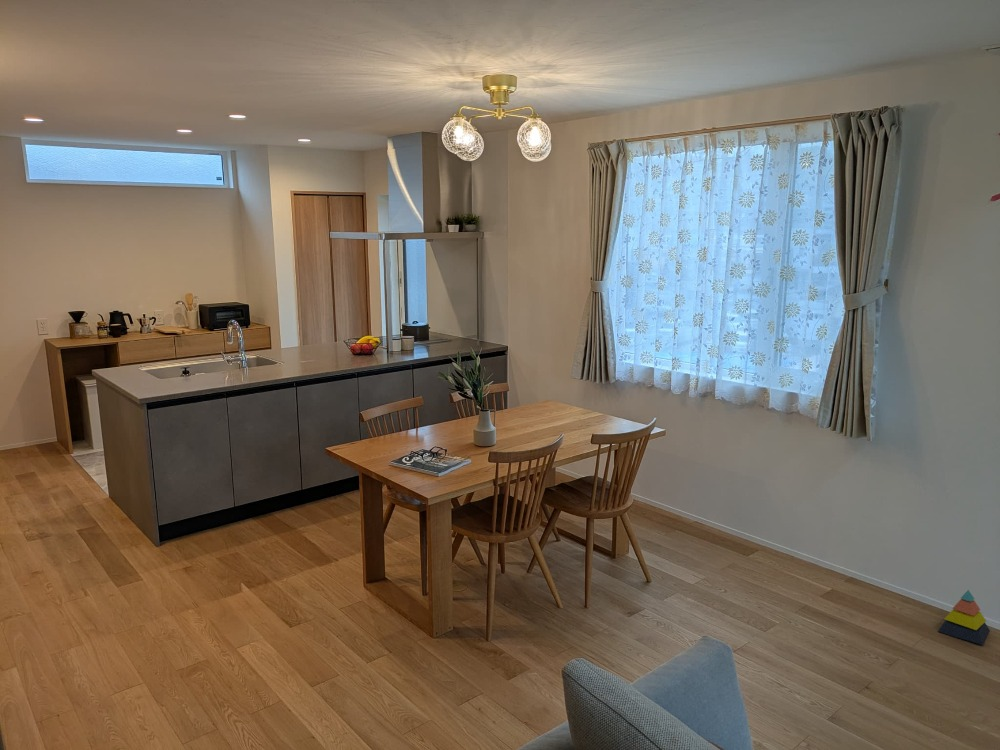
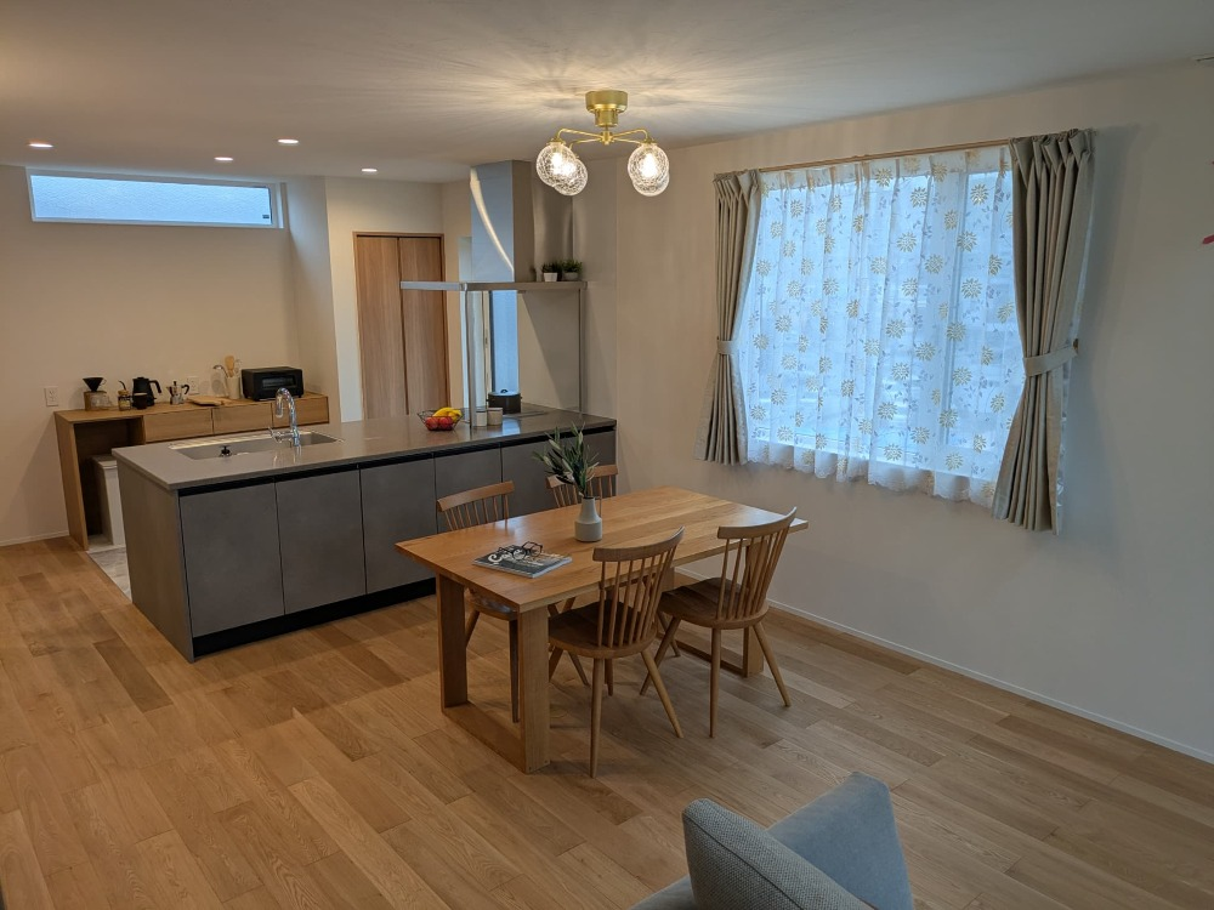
- stacking toy [937,589,991,646]
